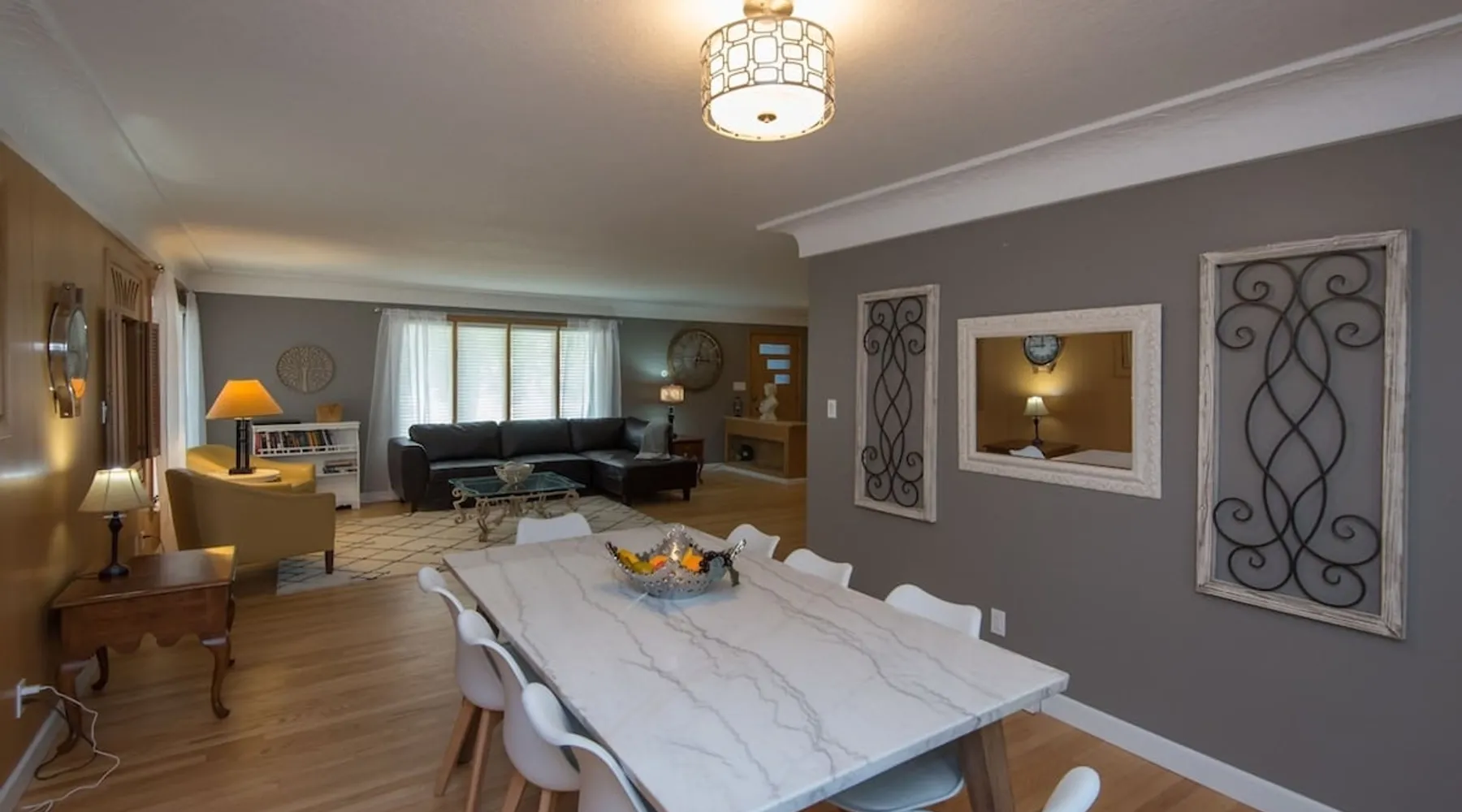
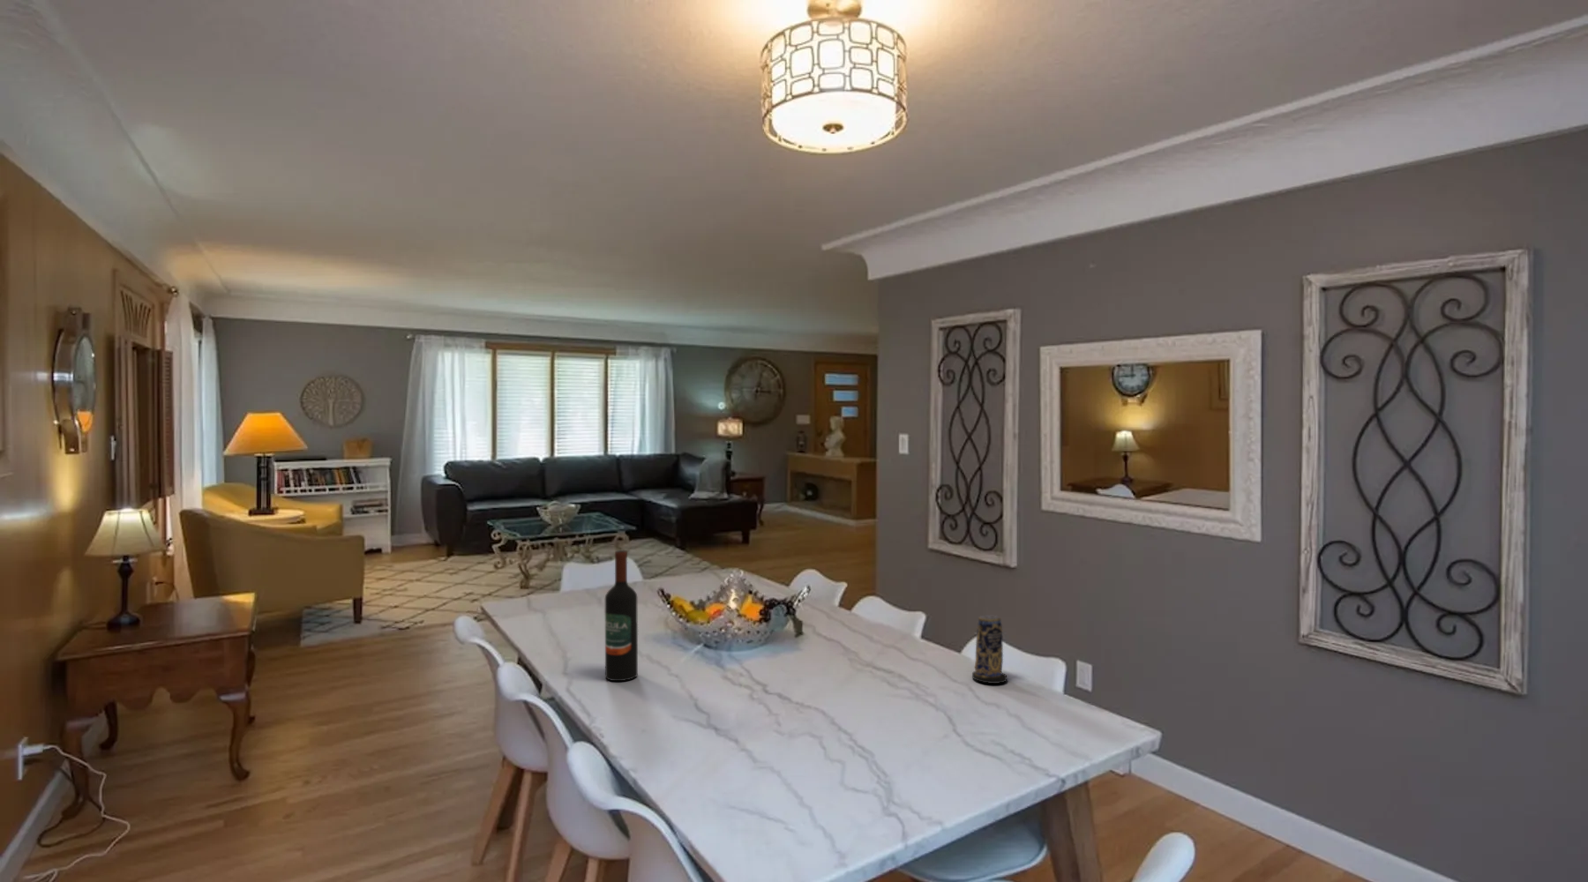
+ candle [971,614,1008,684]
+ wine bottle [604,550,639,682]
